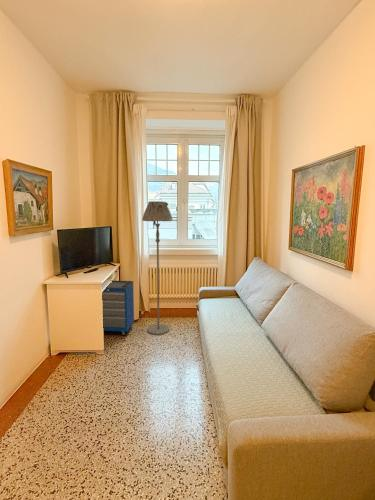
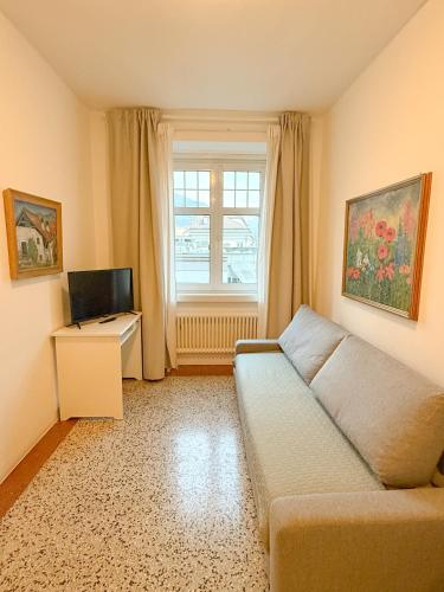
- cabinet [102,280,135,337]
- floor lamp [141,200,173,336]
